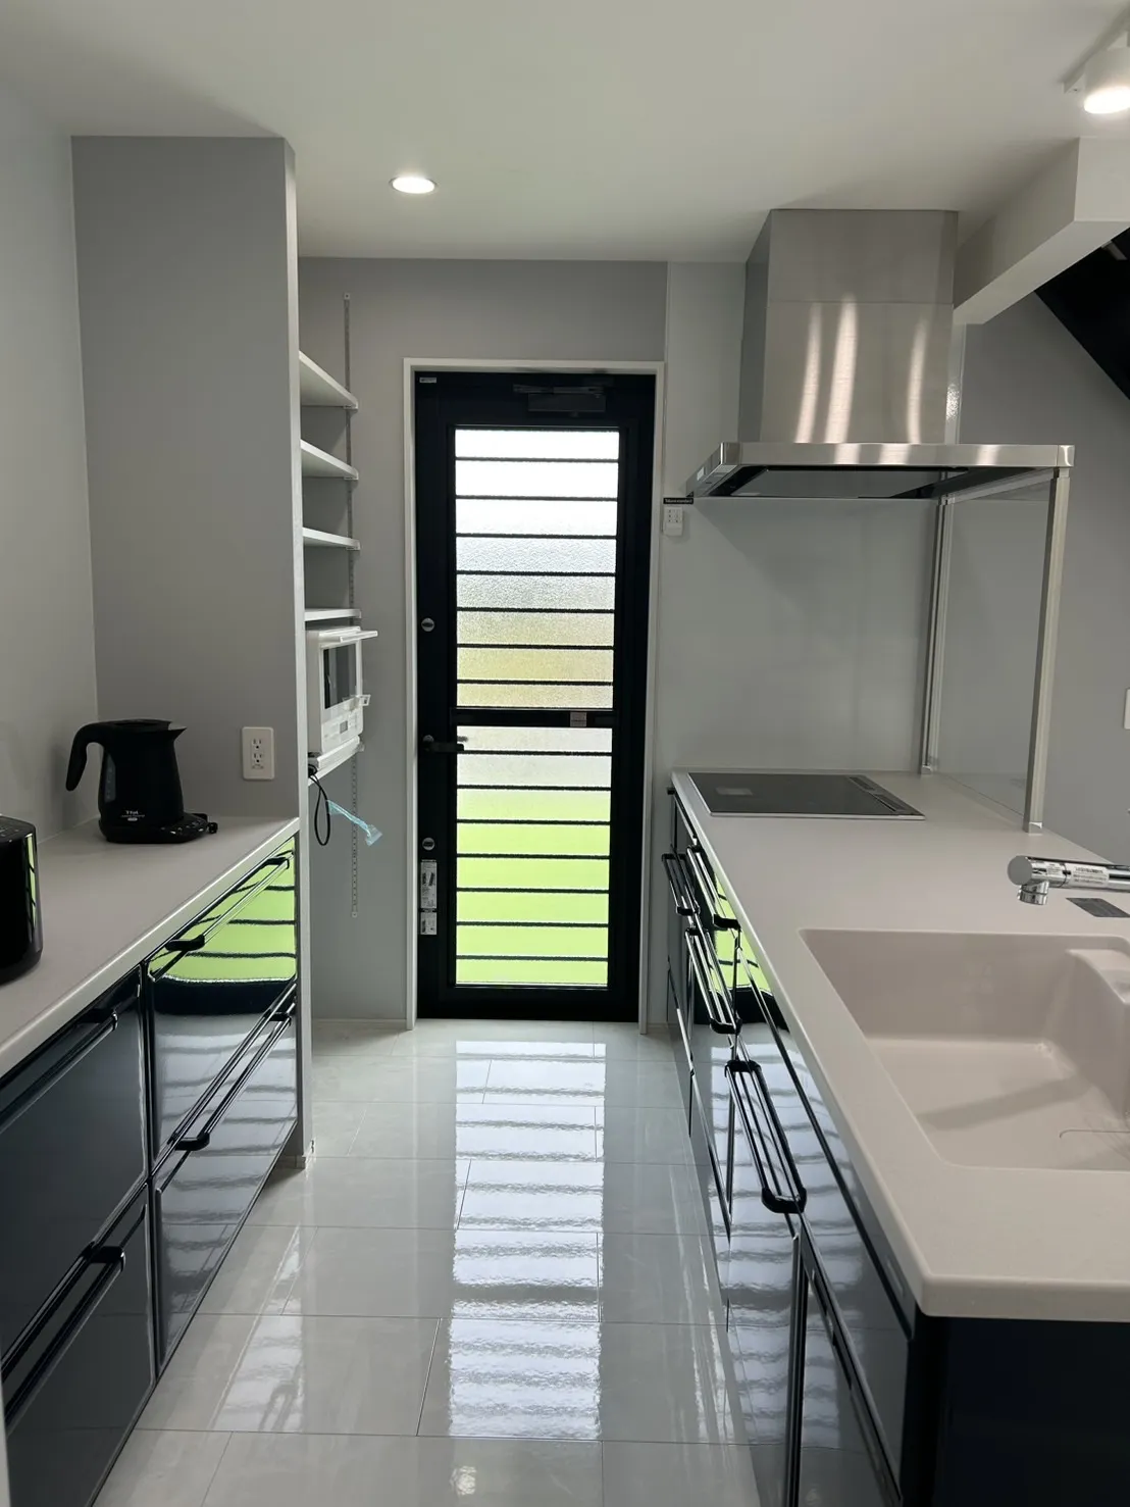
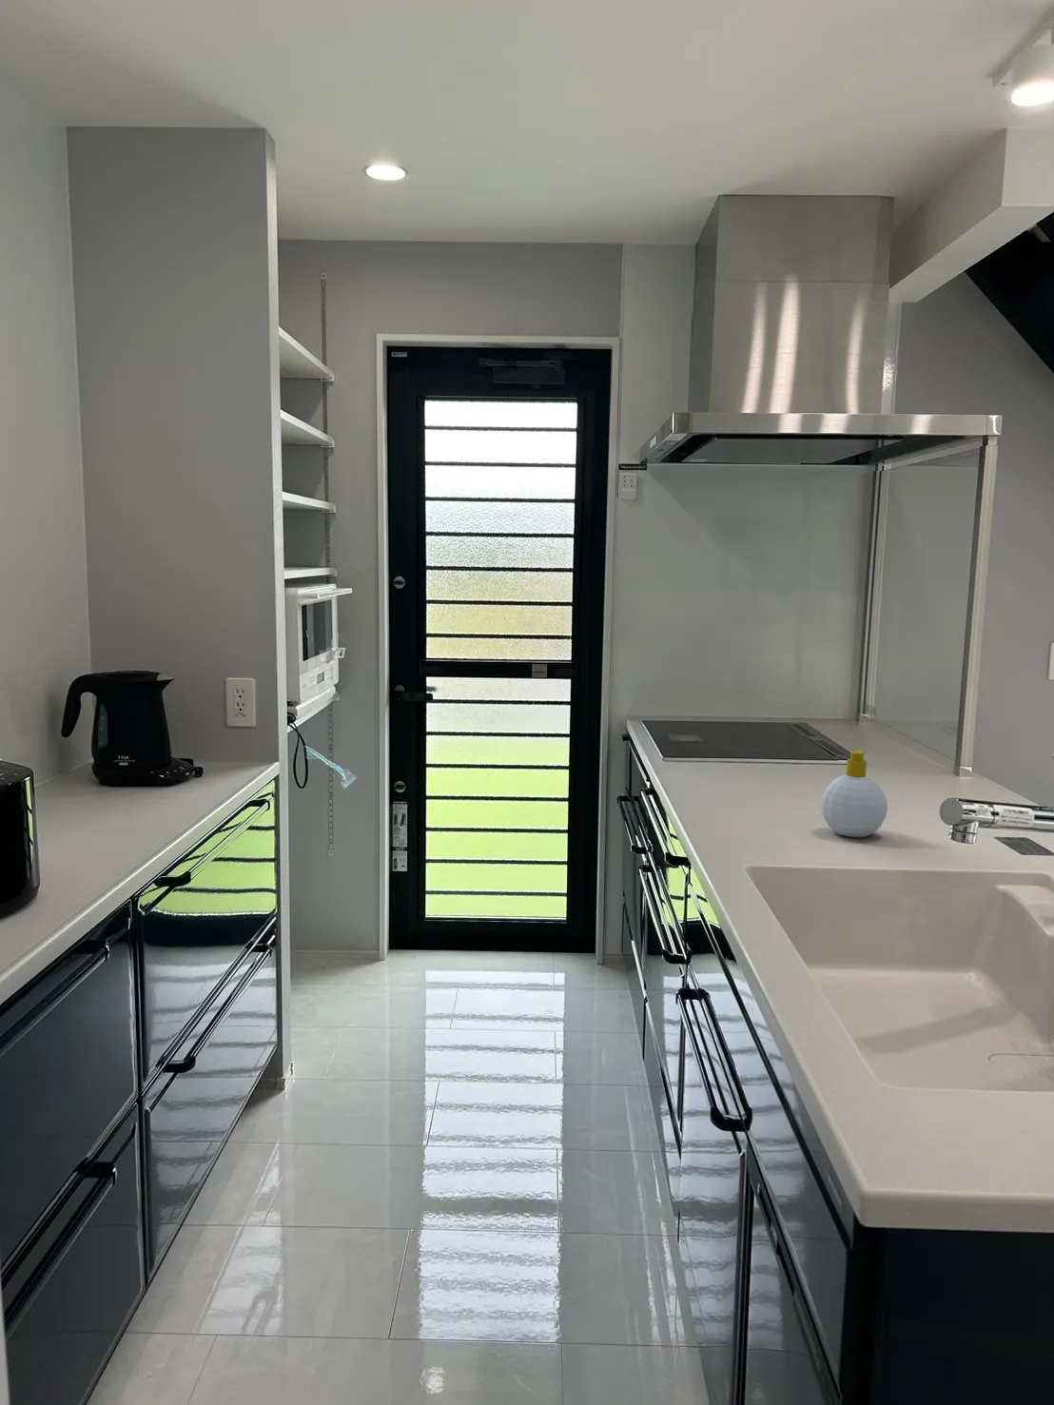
+ soap bottle [820,750,888,838]
